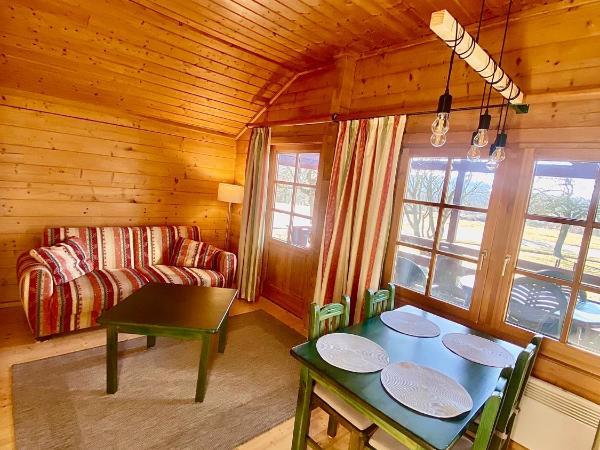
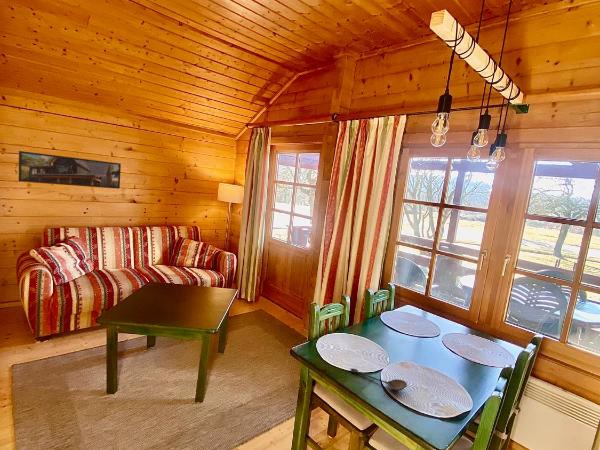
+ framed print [18,150,122,190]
+ spoon [350,368,408,392]
